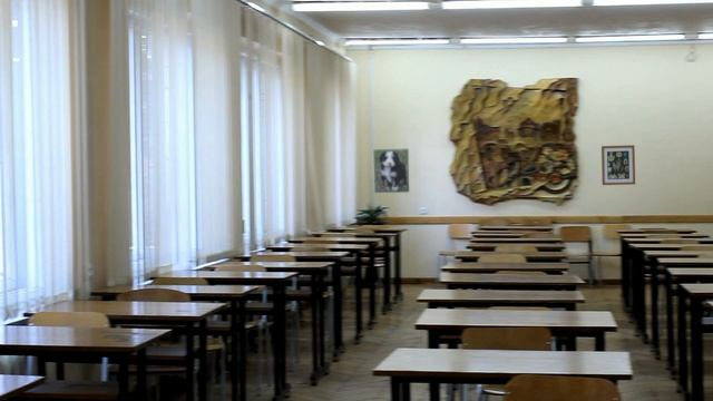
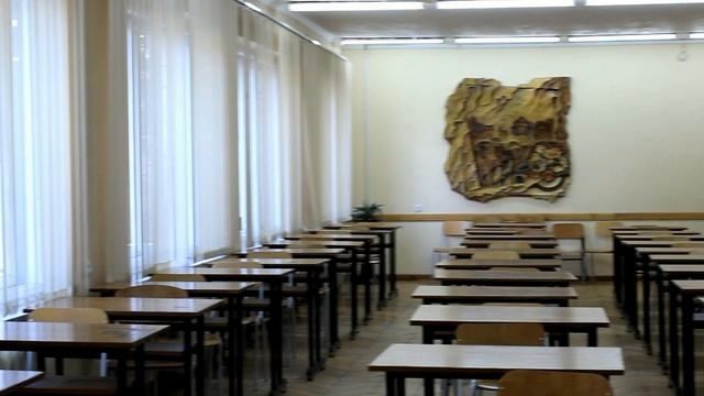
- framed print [372,147,411,194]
- wall art [600,144,636,186]
